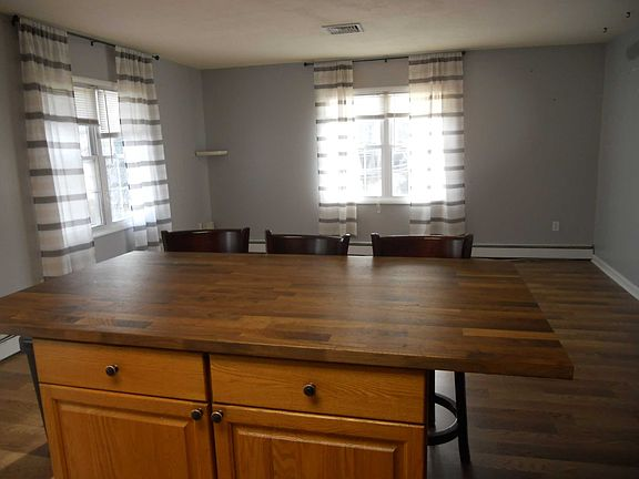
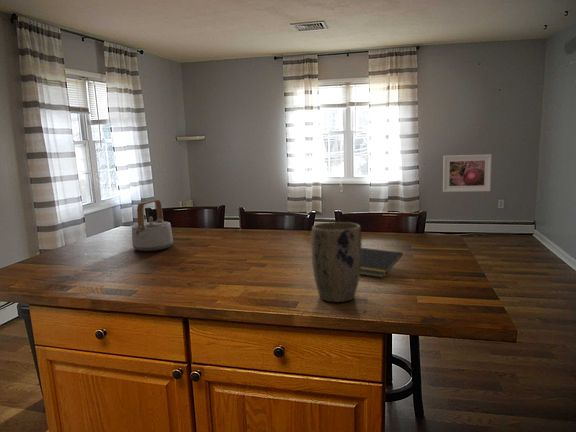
+ notepad [360,247,404,279]
+ plant pot [310,221,362,303]
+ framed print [442,153,493,193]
+ teapot [131,199,174,252]
